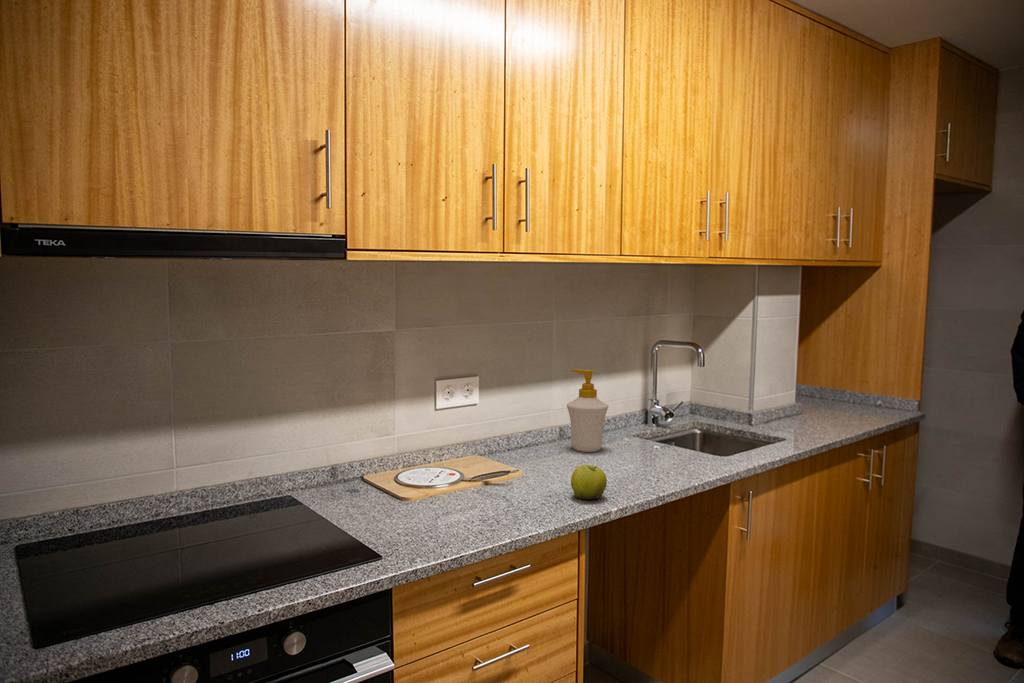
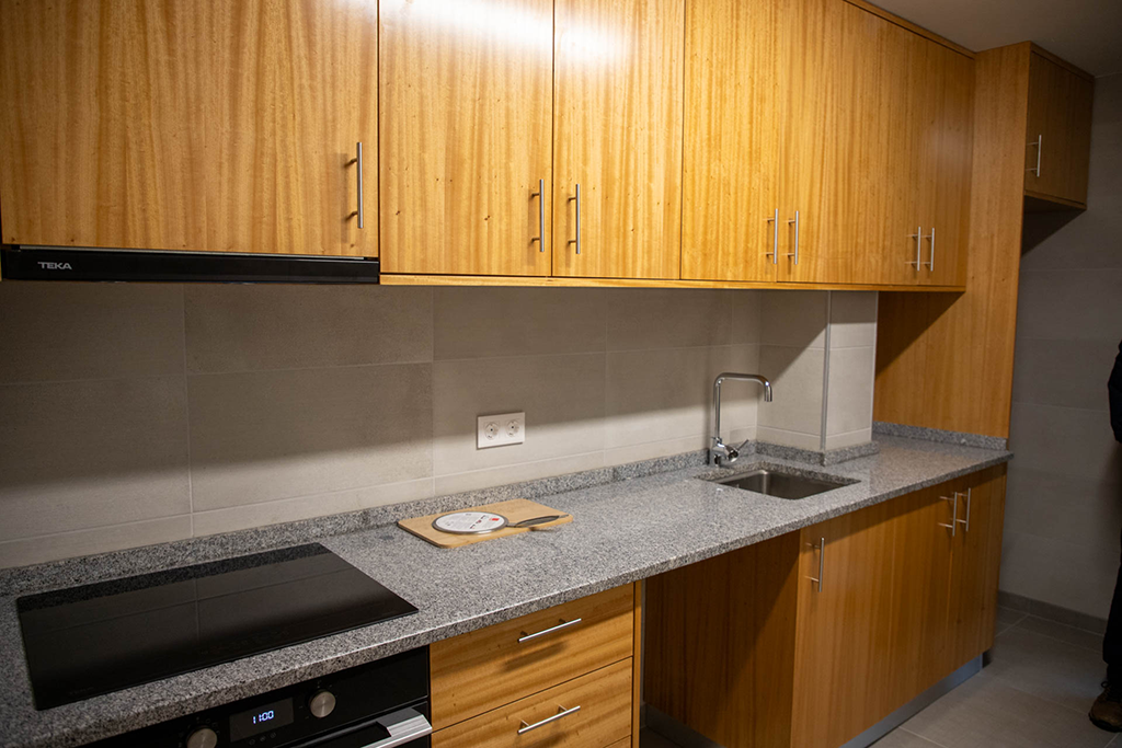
- soap bottle [566,368,609,453]
- fruit [570,464,608,501]
